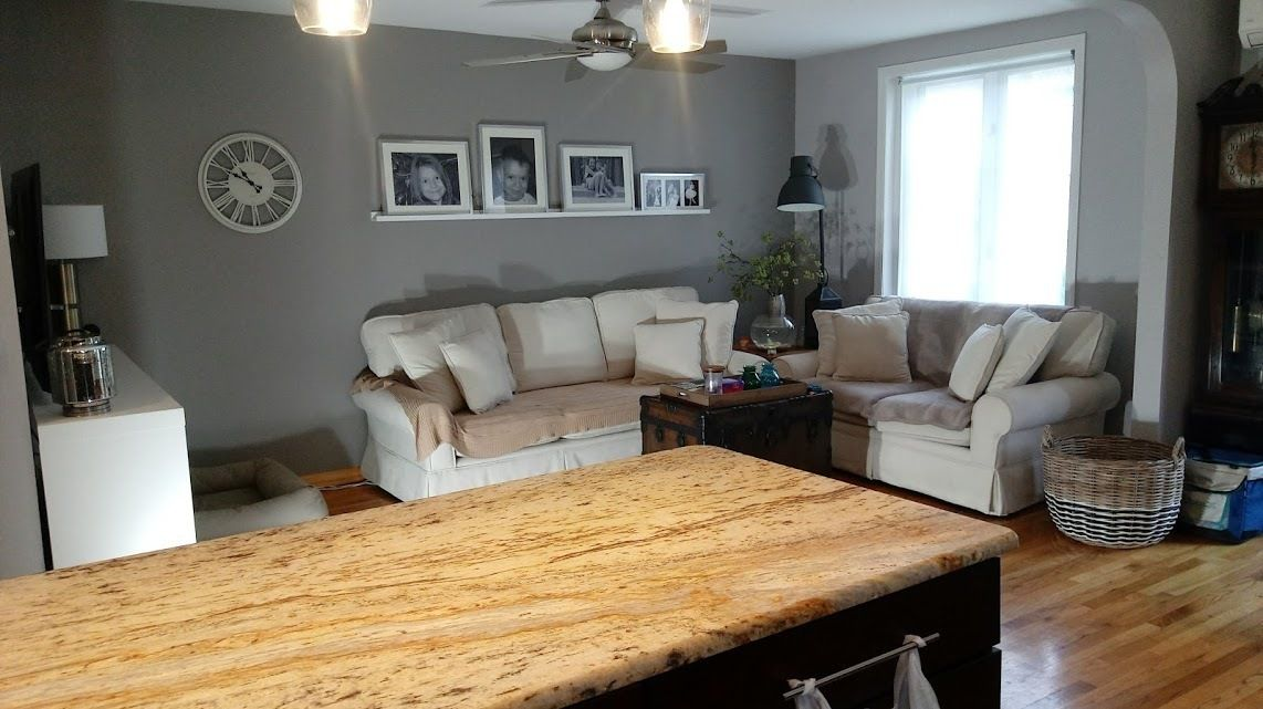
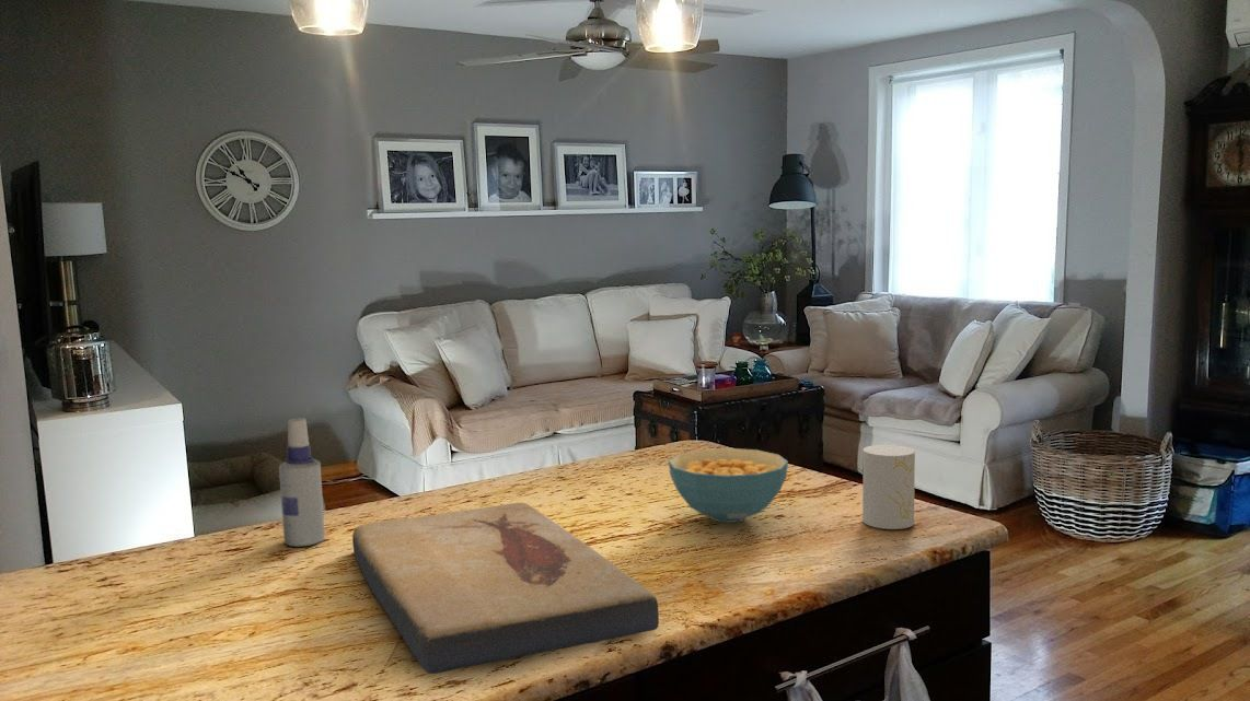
+ cereal bowl [668,447,789,524]
+ cup [861,444,916,530]
+ spray bottle [278,417,326,548]
+ fish fossil [351,502,660,675]
